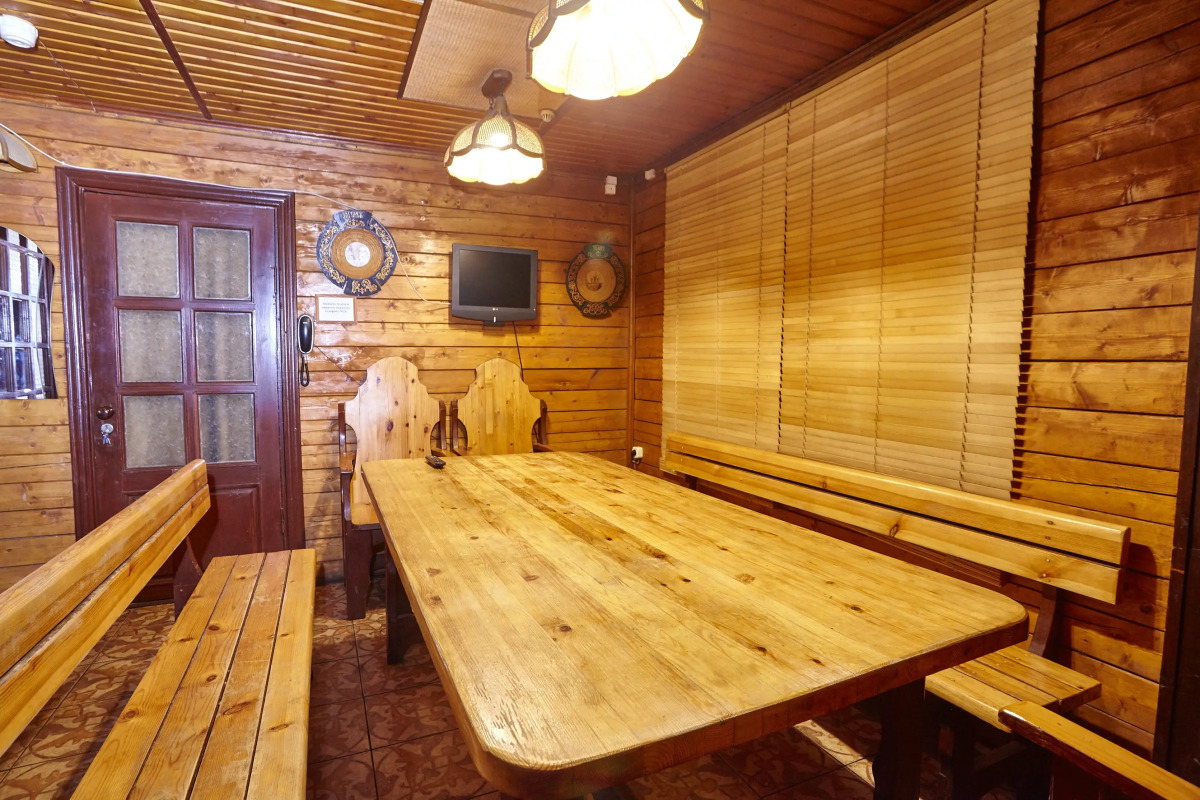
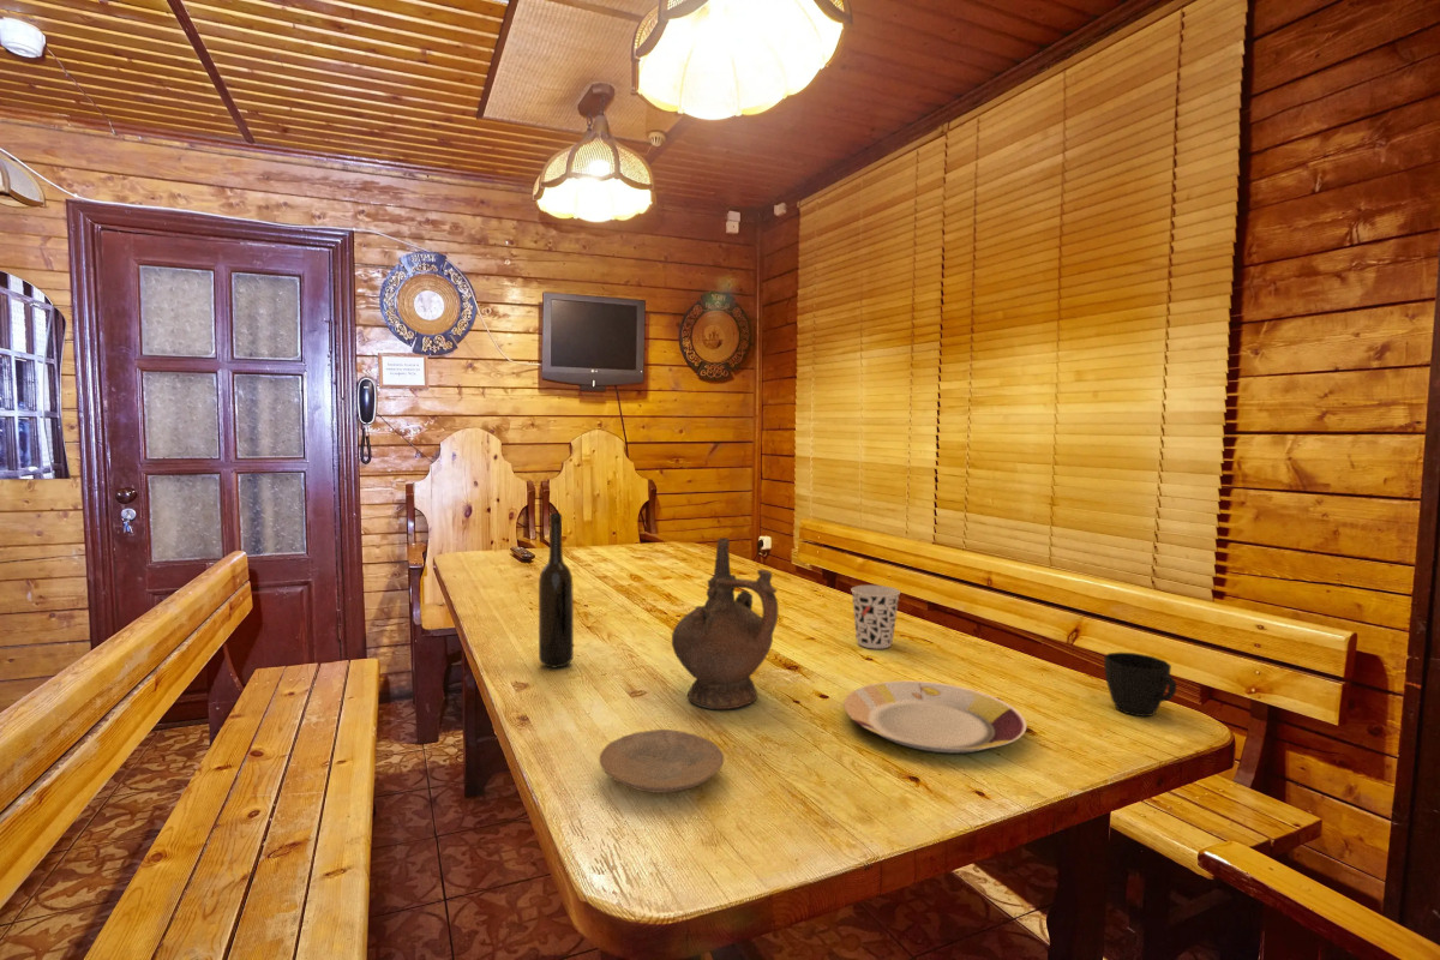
+ plate [844,680,1028,754]
+ plate [599,728,725,794]
+ bottle [538,512,575,668]
+ cup [1103,652,1178,718]
+ ceremonial vessel [671,536,779,710]
+ cup [850,584,901,649]
